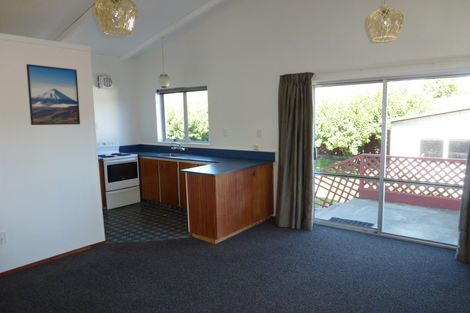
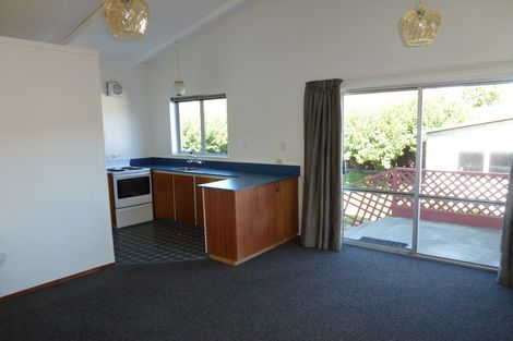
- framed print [25,63,81,126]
